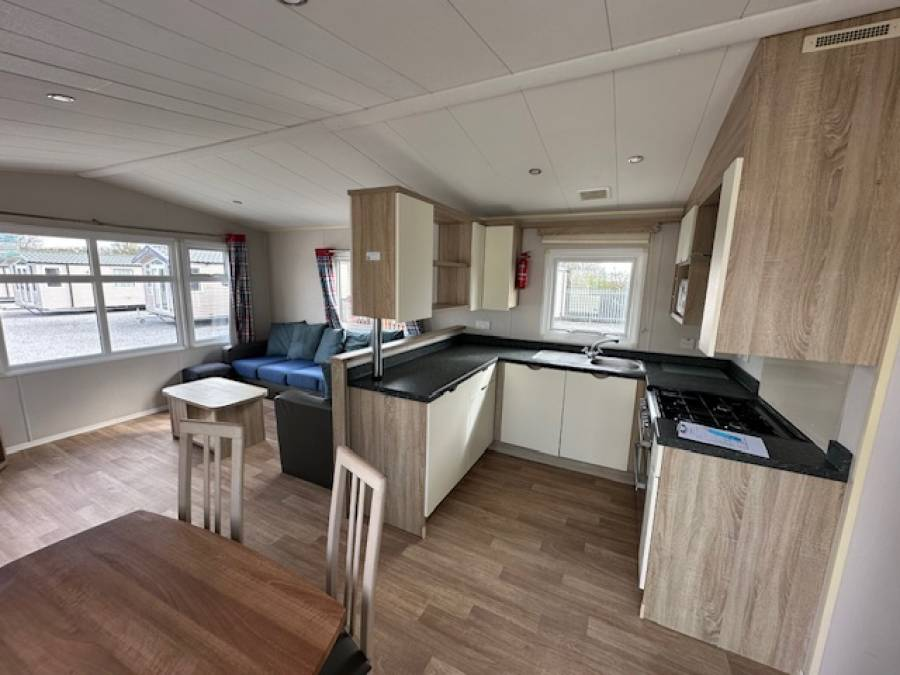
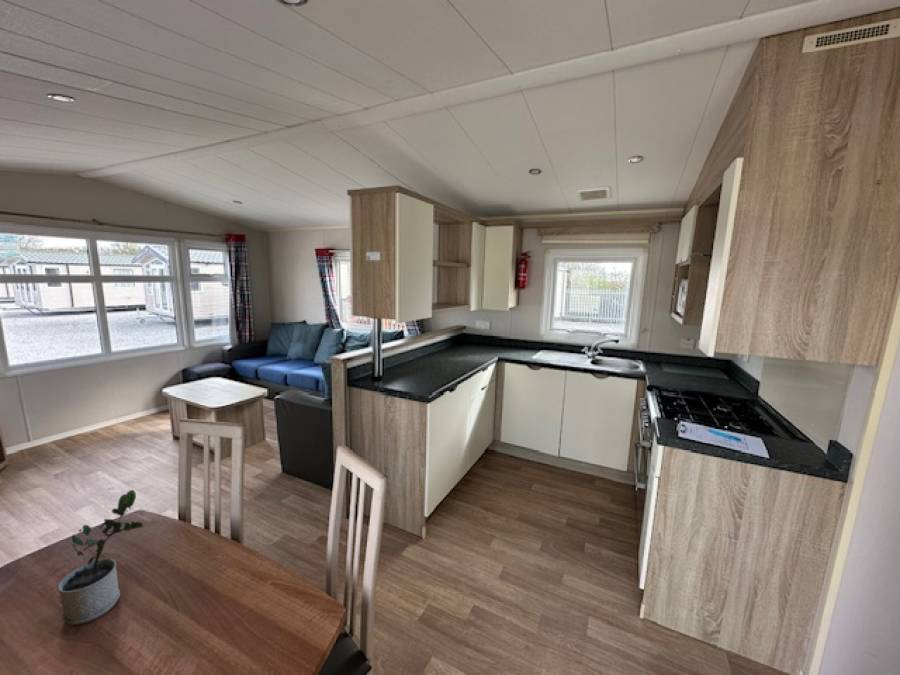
+ potted plant [57,489,146,626]
